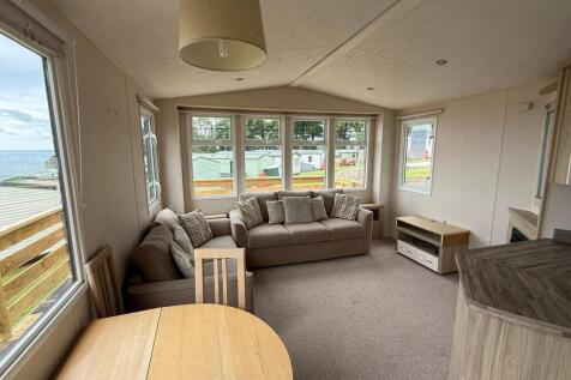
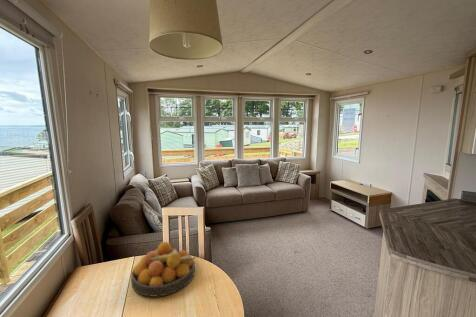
+ fruit bowl [130,241,197,298]
